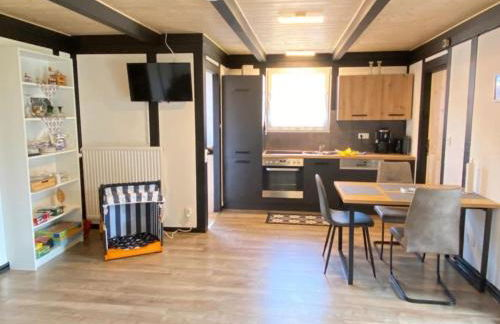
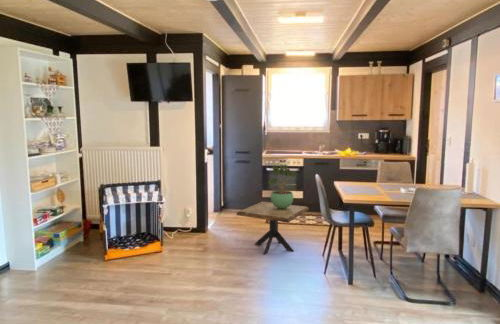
+ potted plant [267,164,298,209]
+ side table [236,200,310,255]
